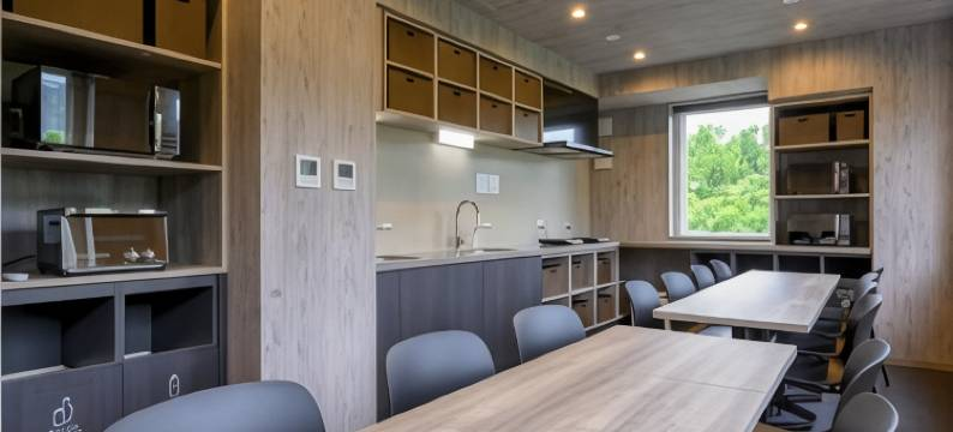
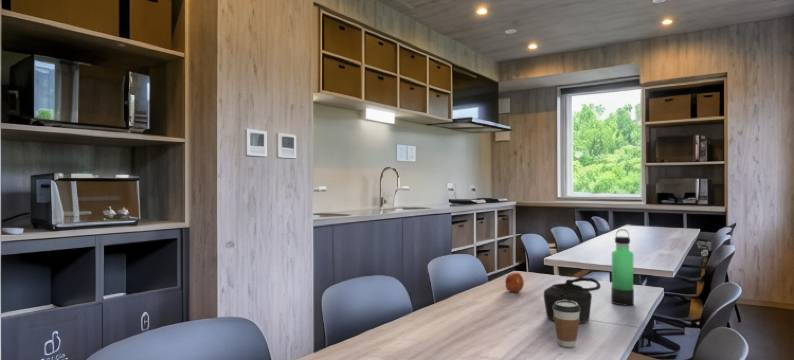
+ thermos bottle [610,228,635,306]
+ fruit [504,272,525,293]
+ teapot [543,276,601,325]
+ coffee cup [553,300,580,348]
